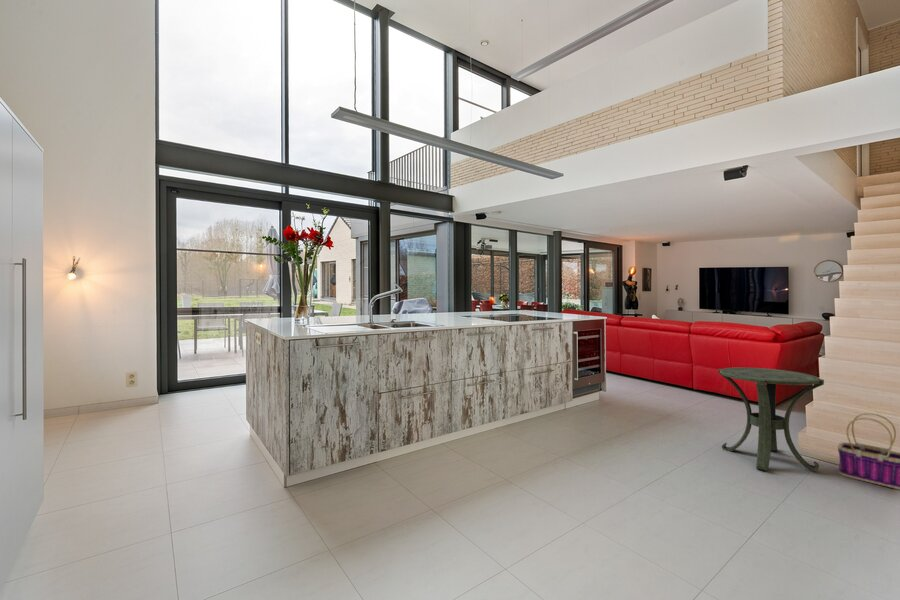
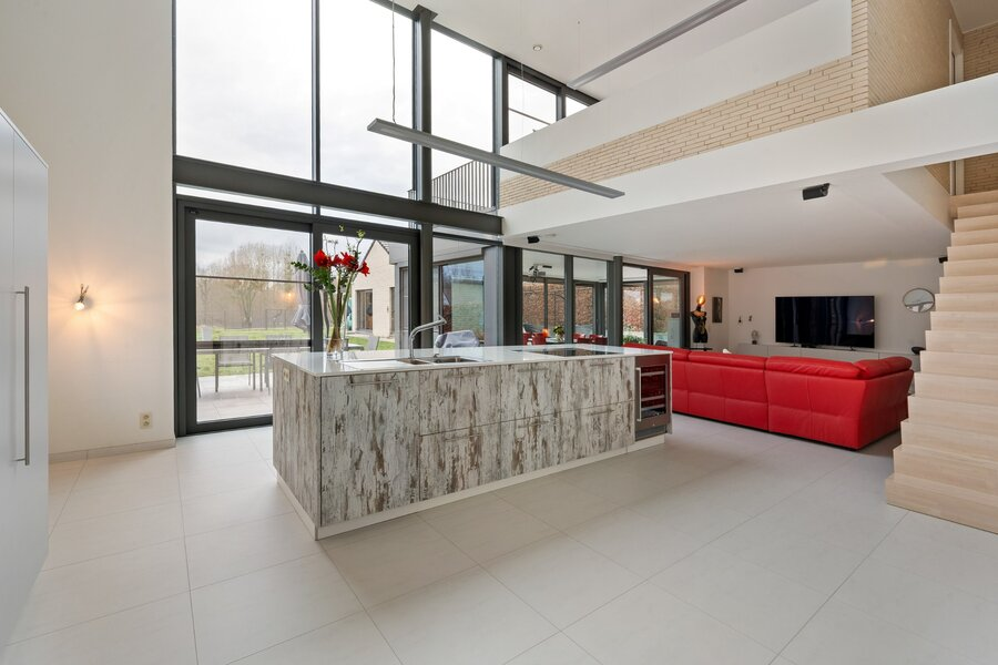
- basket [836,412,900,490]
- side table [717,366,825,472]
